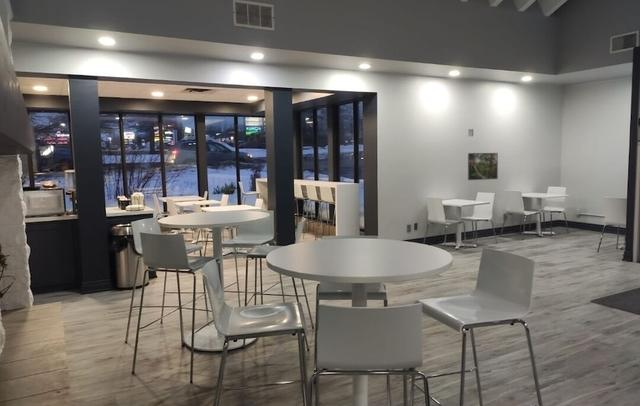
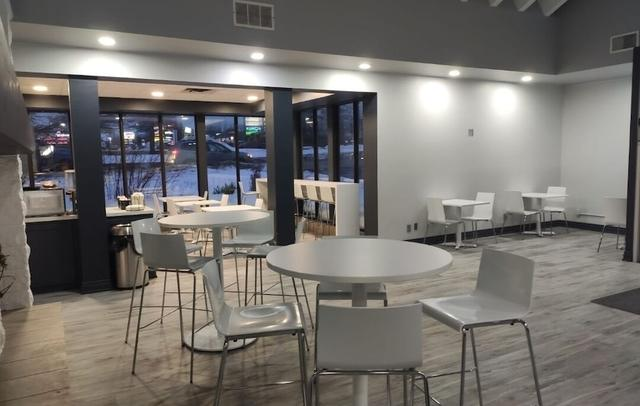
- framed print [467,152,499,181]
